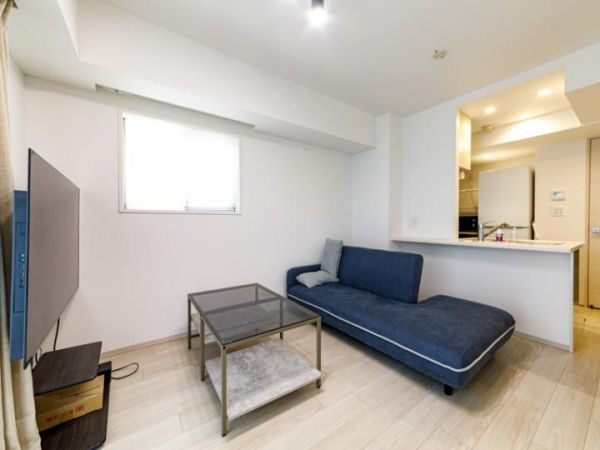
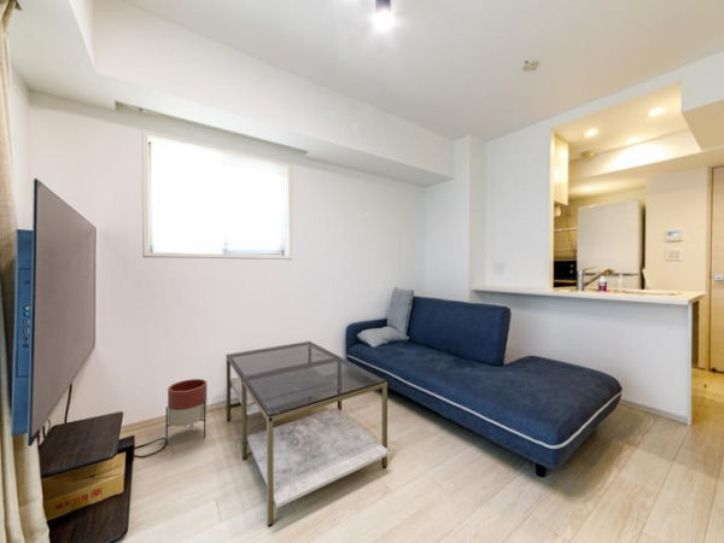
+ planter [164,378,209,445]
